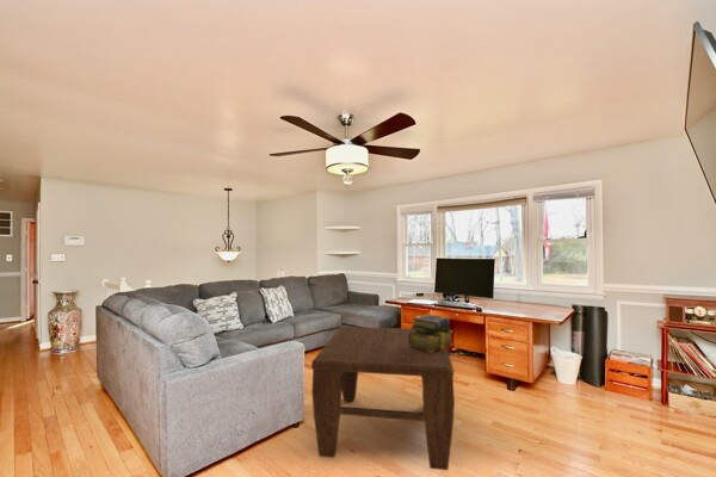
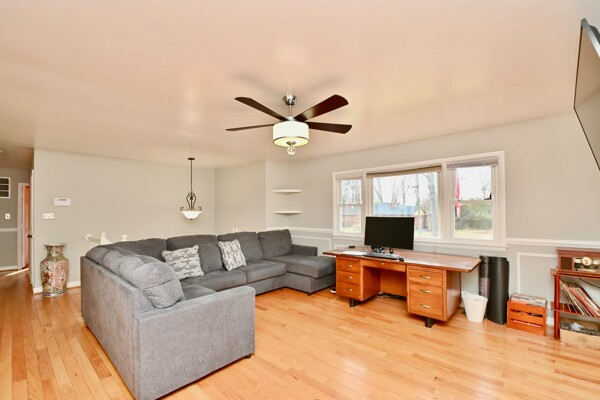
- stack of books [409,314,455,353]
- coffee table [310,326,456,471]
